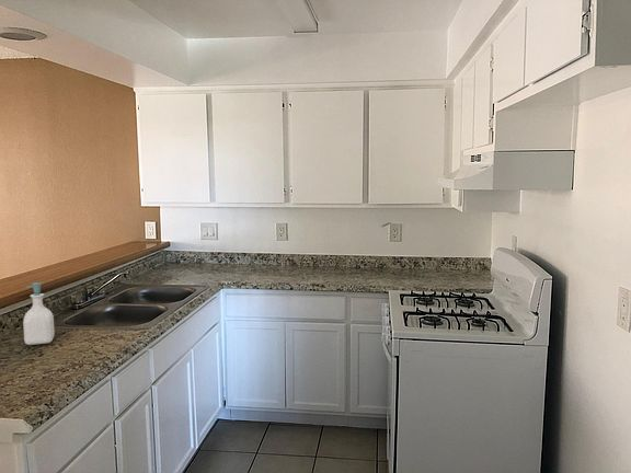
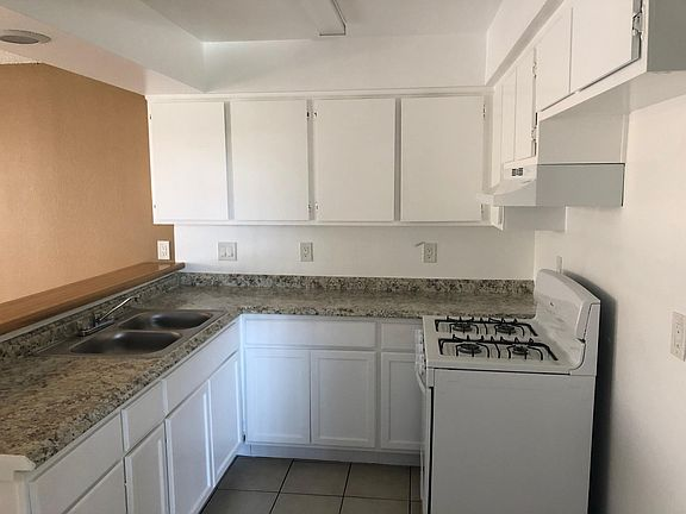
- soap bottle [22,281,56,346]
